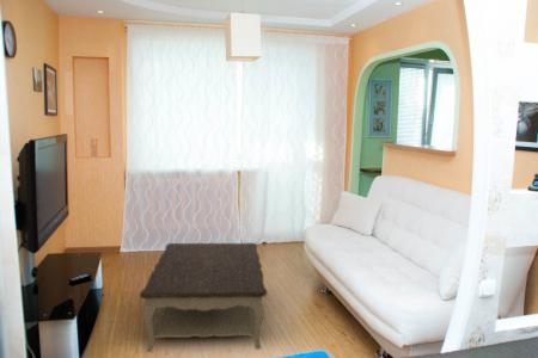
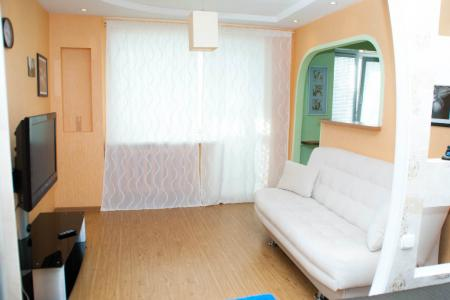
- coffee table [139,242,268,353]
